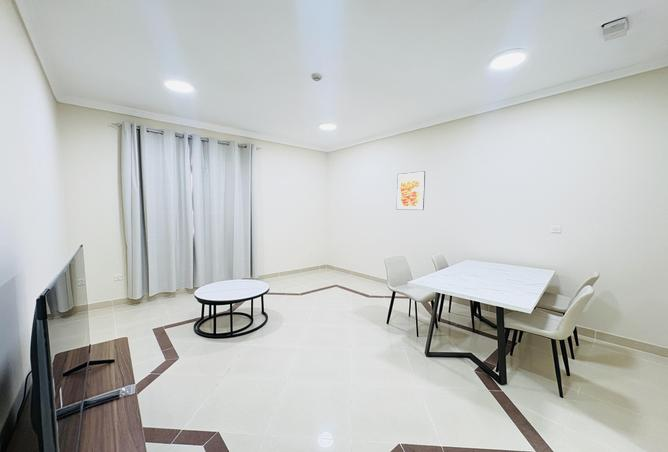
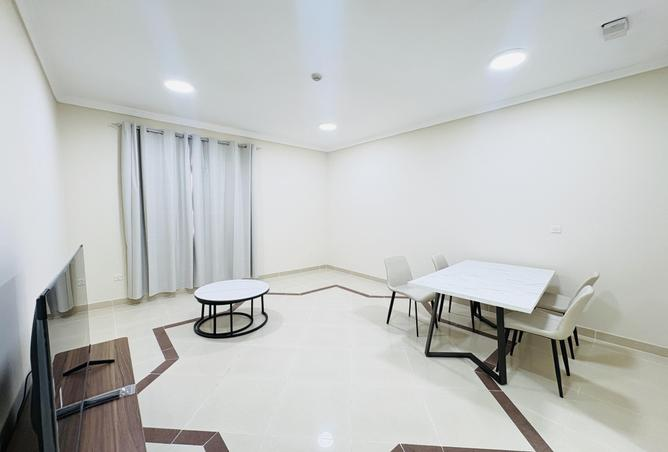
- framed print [396,170,426,211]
